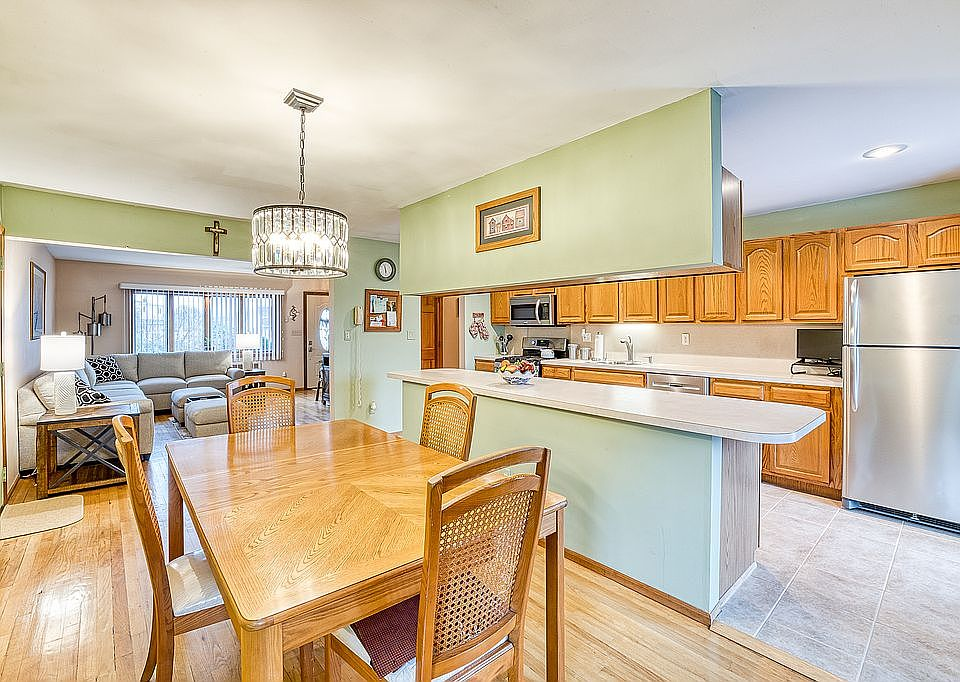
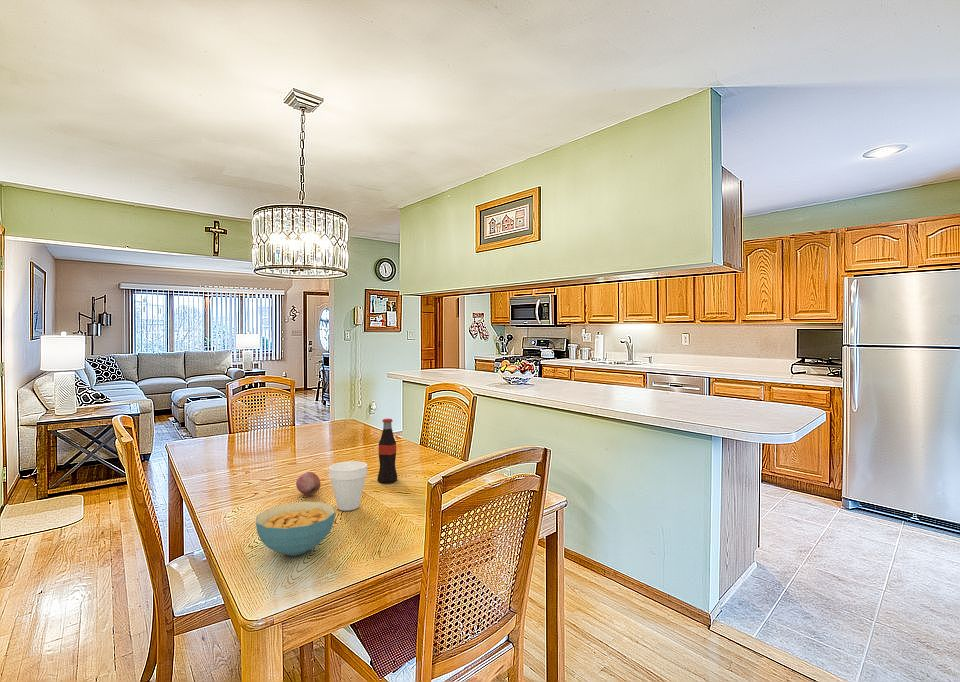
+ cereal bowl [255,501,336,557]
+ fruit [295,471,322,496]
+ bottle [377,418,398,484]
+ cup [328,460,368,512]
